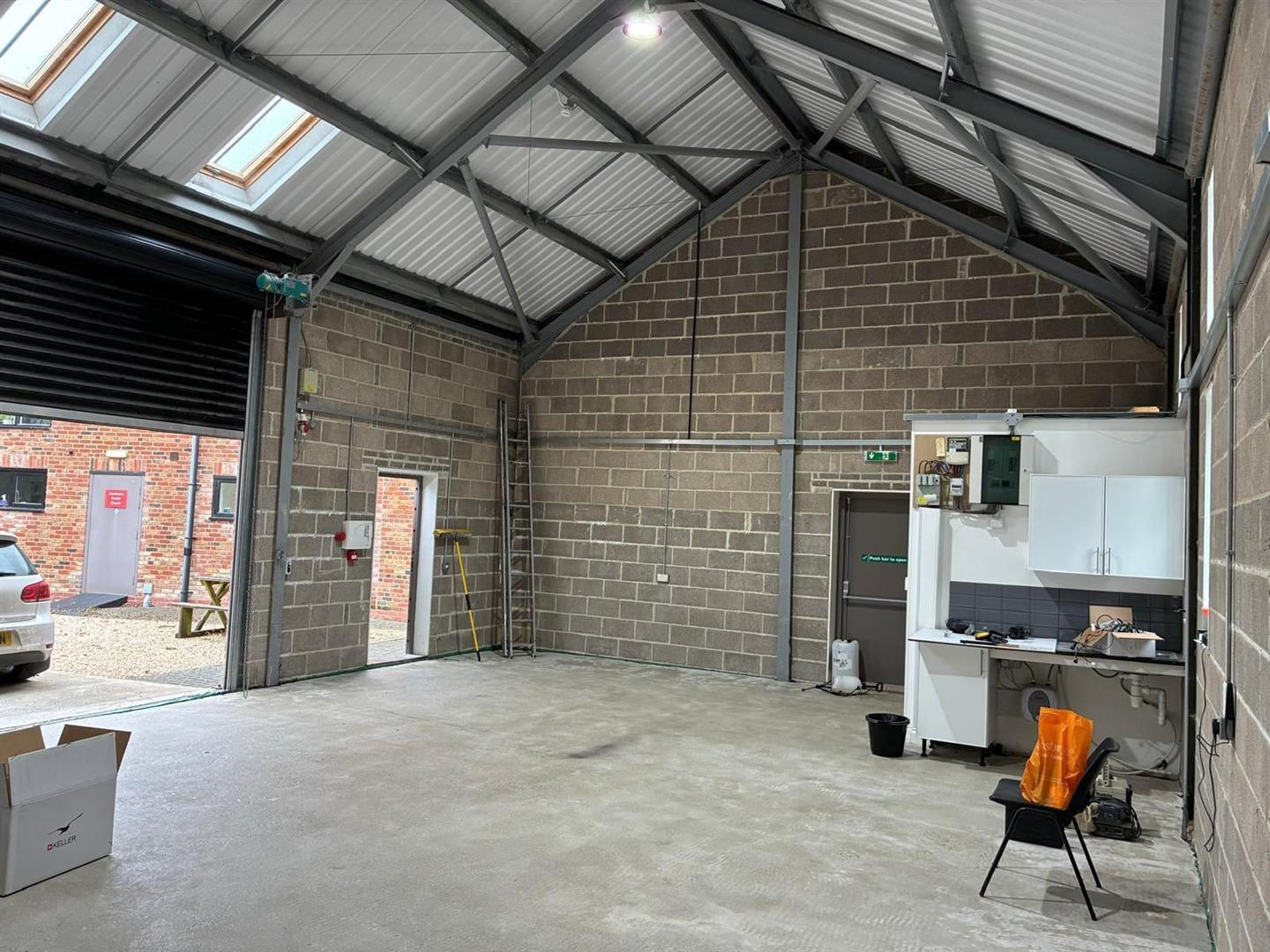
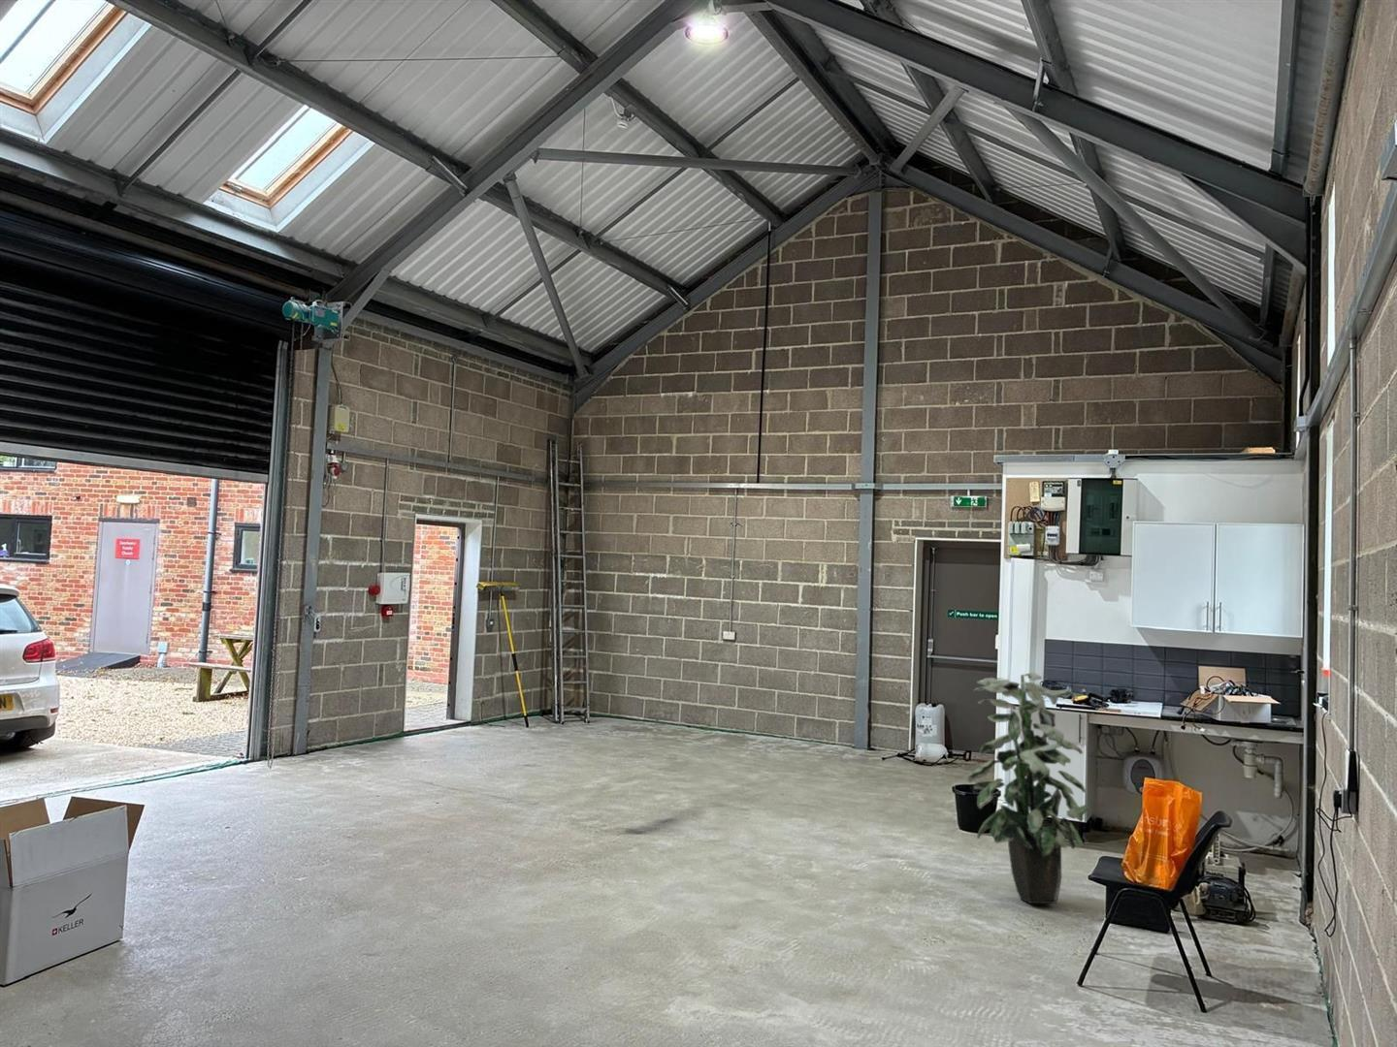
+ indoor plant [967,672,1093,904]
